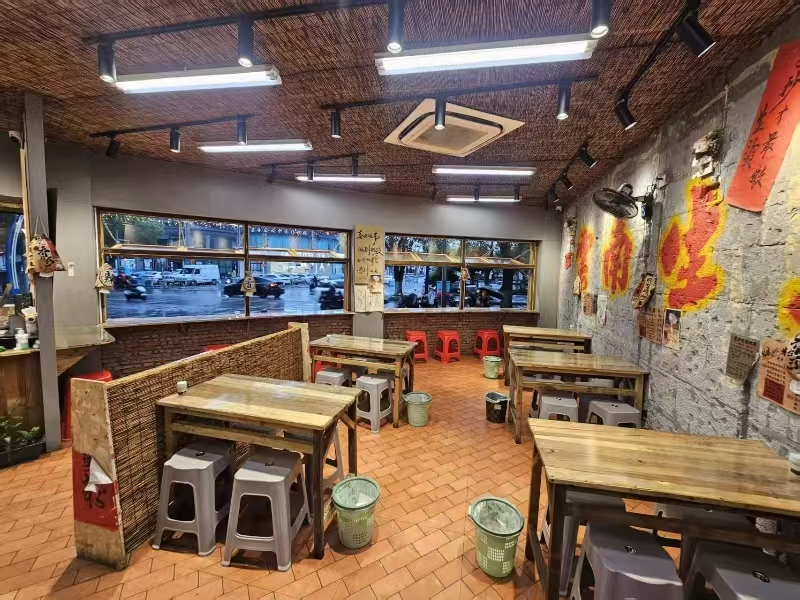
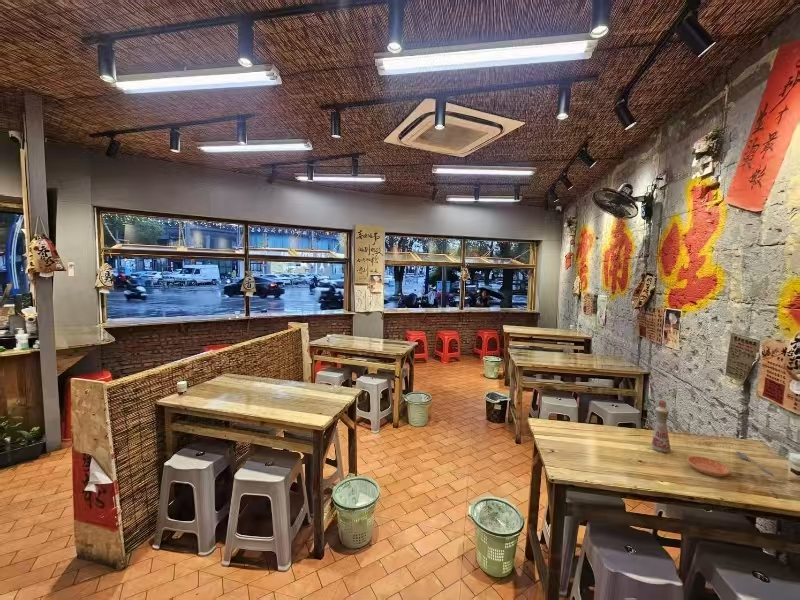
+ saucer [686,455,731,478]
+ spoon [735,451,774,476]
+ bottle [650,399,671,453]
